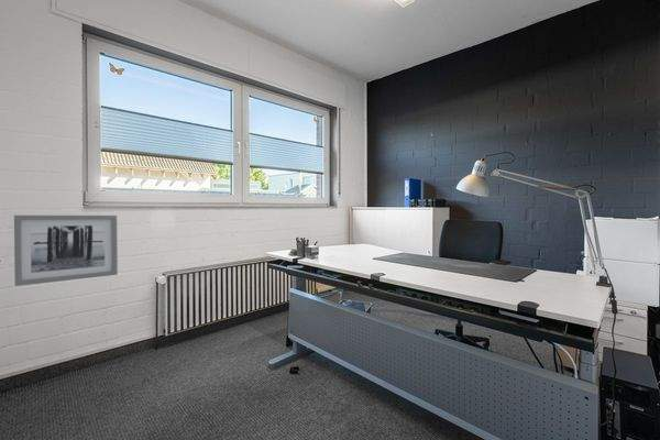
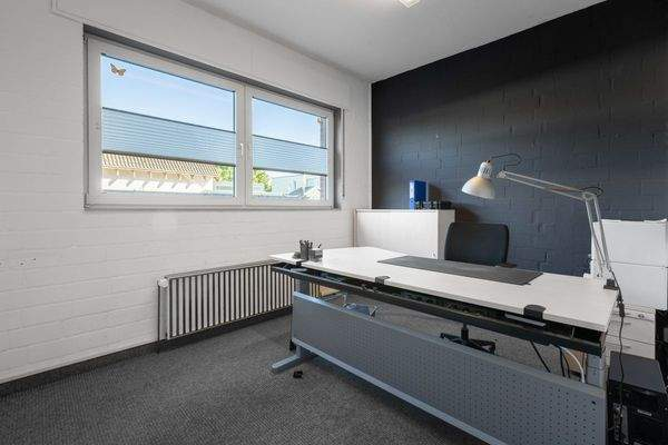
- wall art [13,215,119,287]
